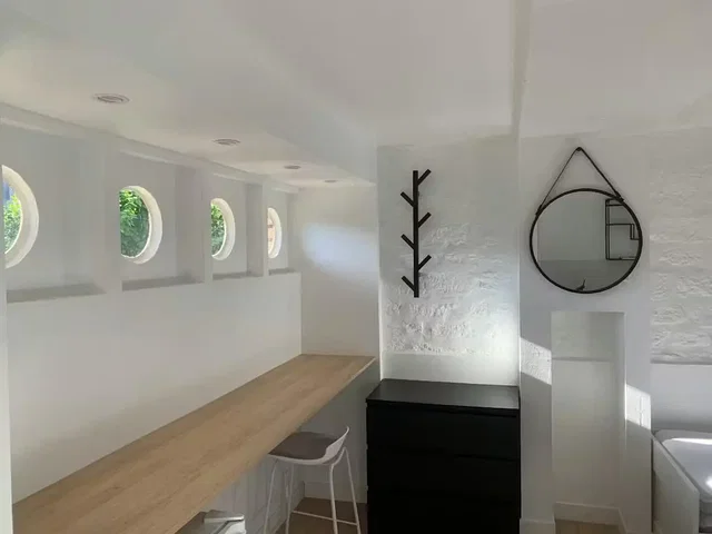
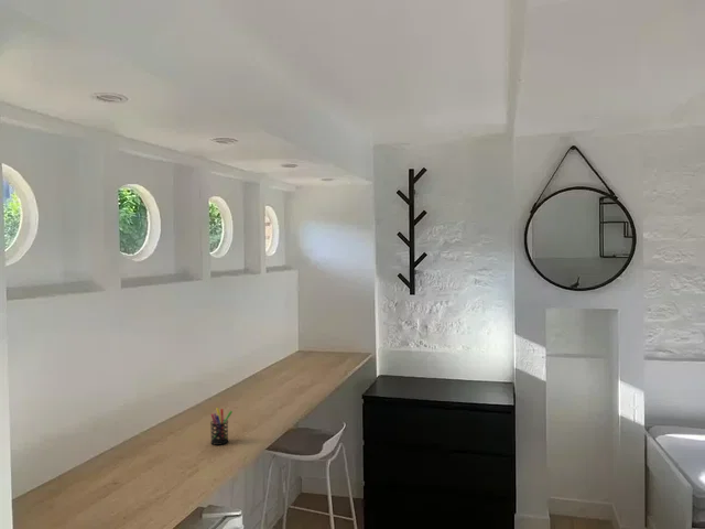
+ pen holder [209,407,234,446]
